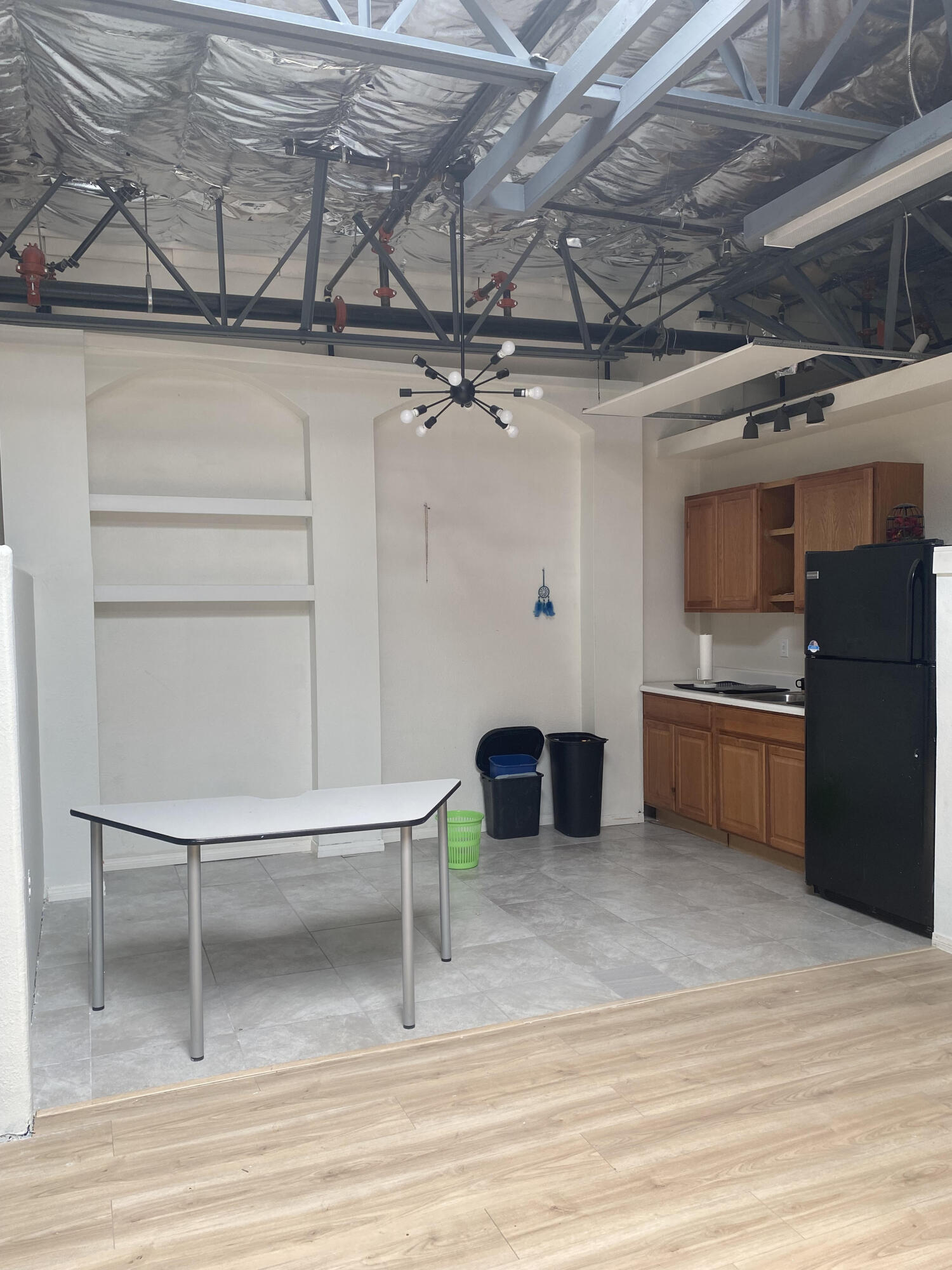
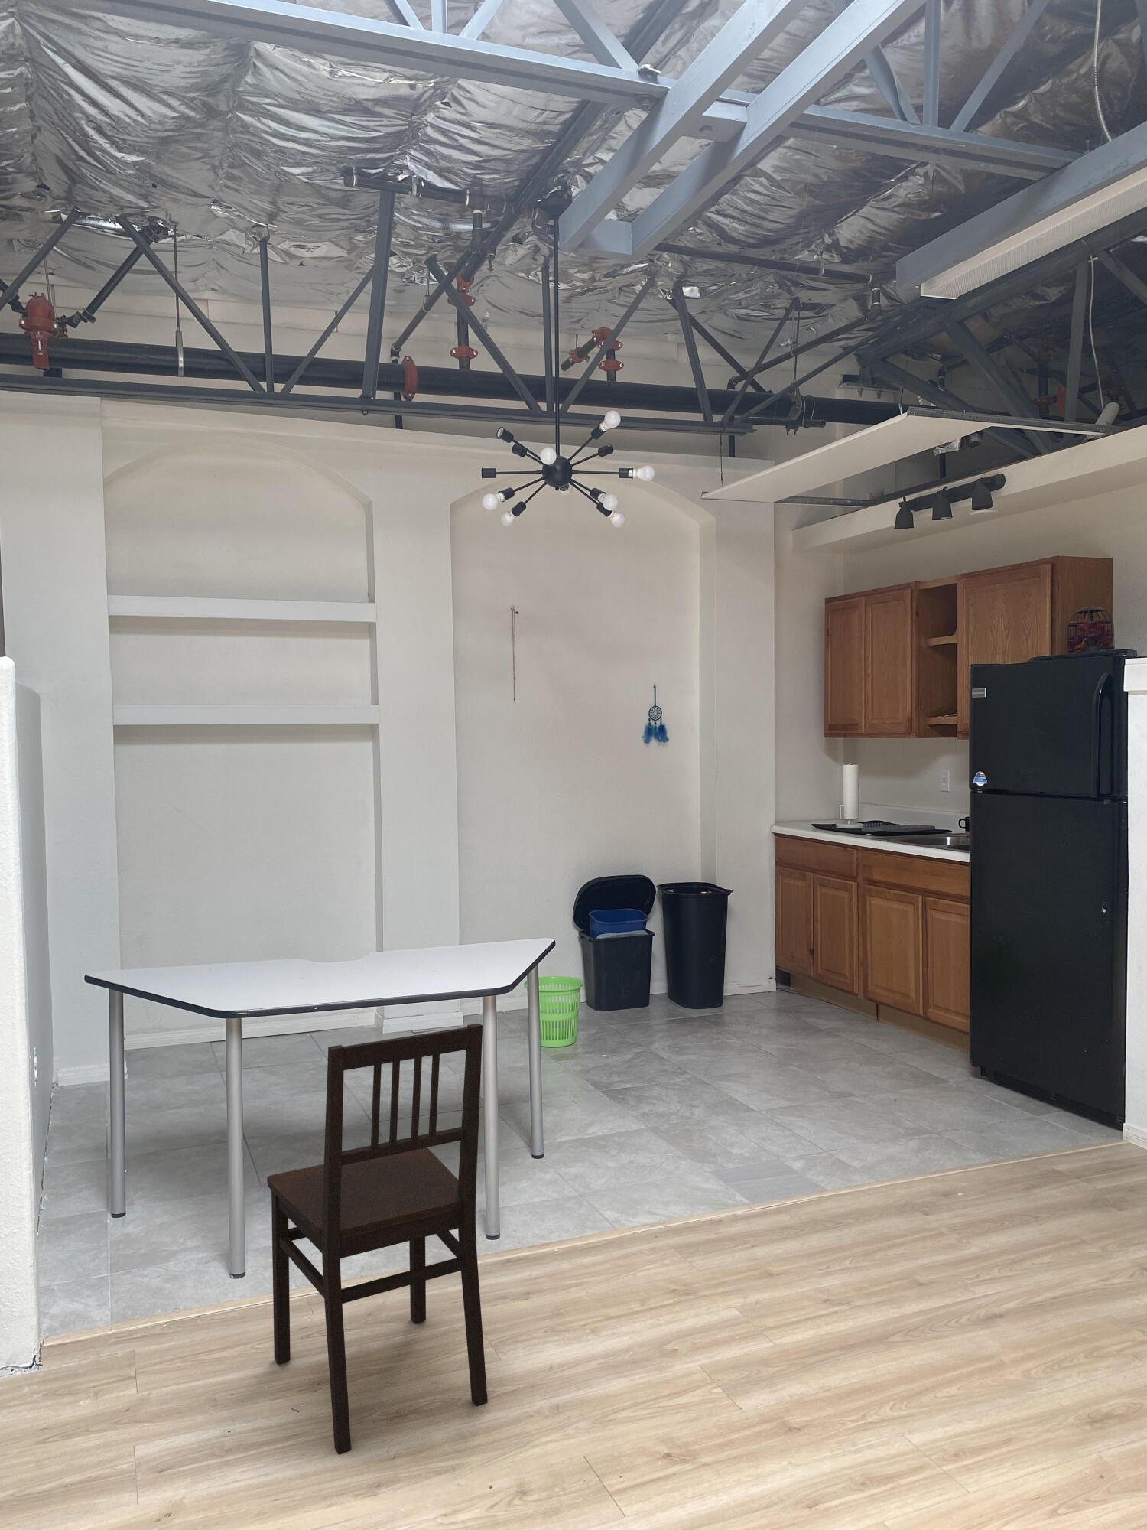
+ dining chair [266,1023,489,1455]
